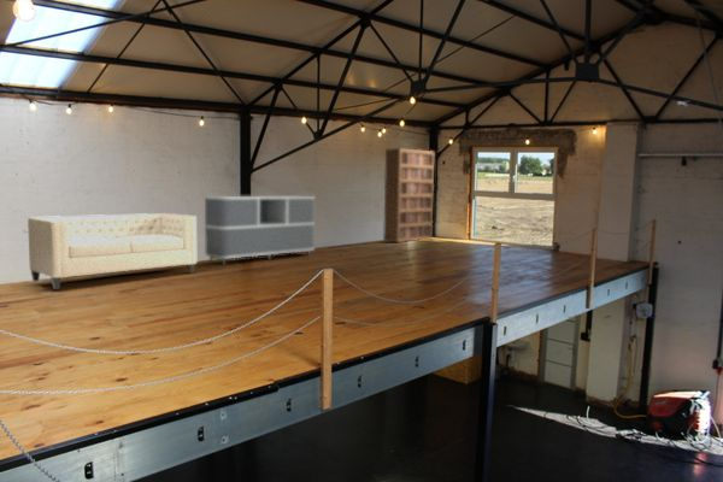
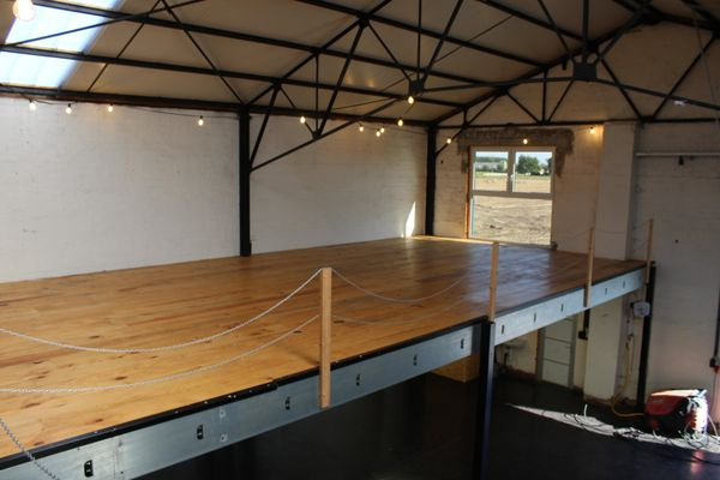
- sideboard [204,195,316,266]
- sofa [27,212,198,290]
- bookcase [382,147,435,243]
